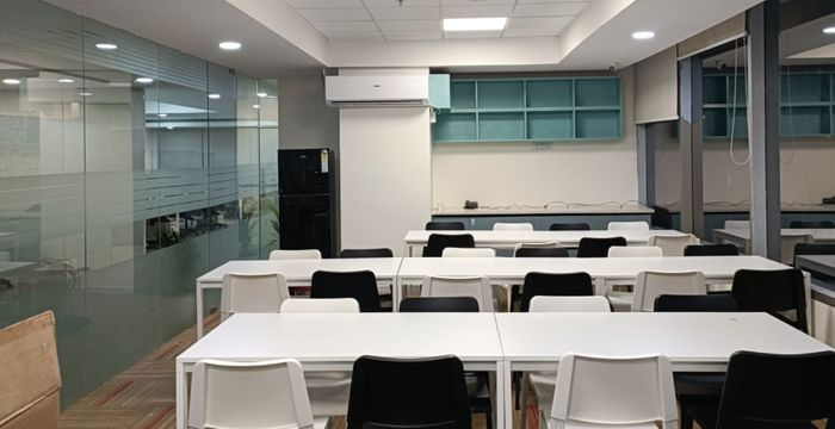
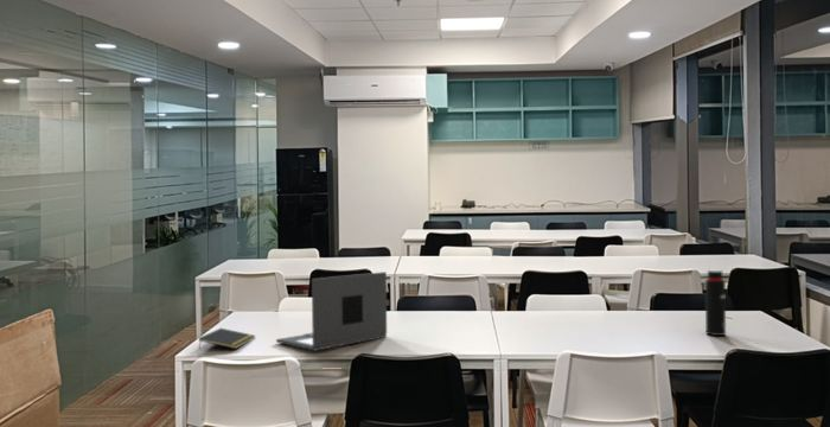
+ laptop [275,270,388,352]
+ water bottle [704,269,727,337]
+ notepad [198,327,256,350]
